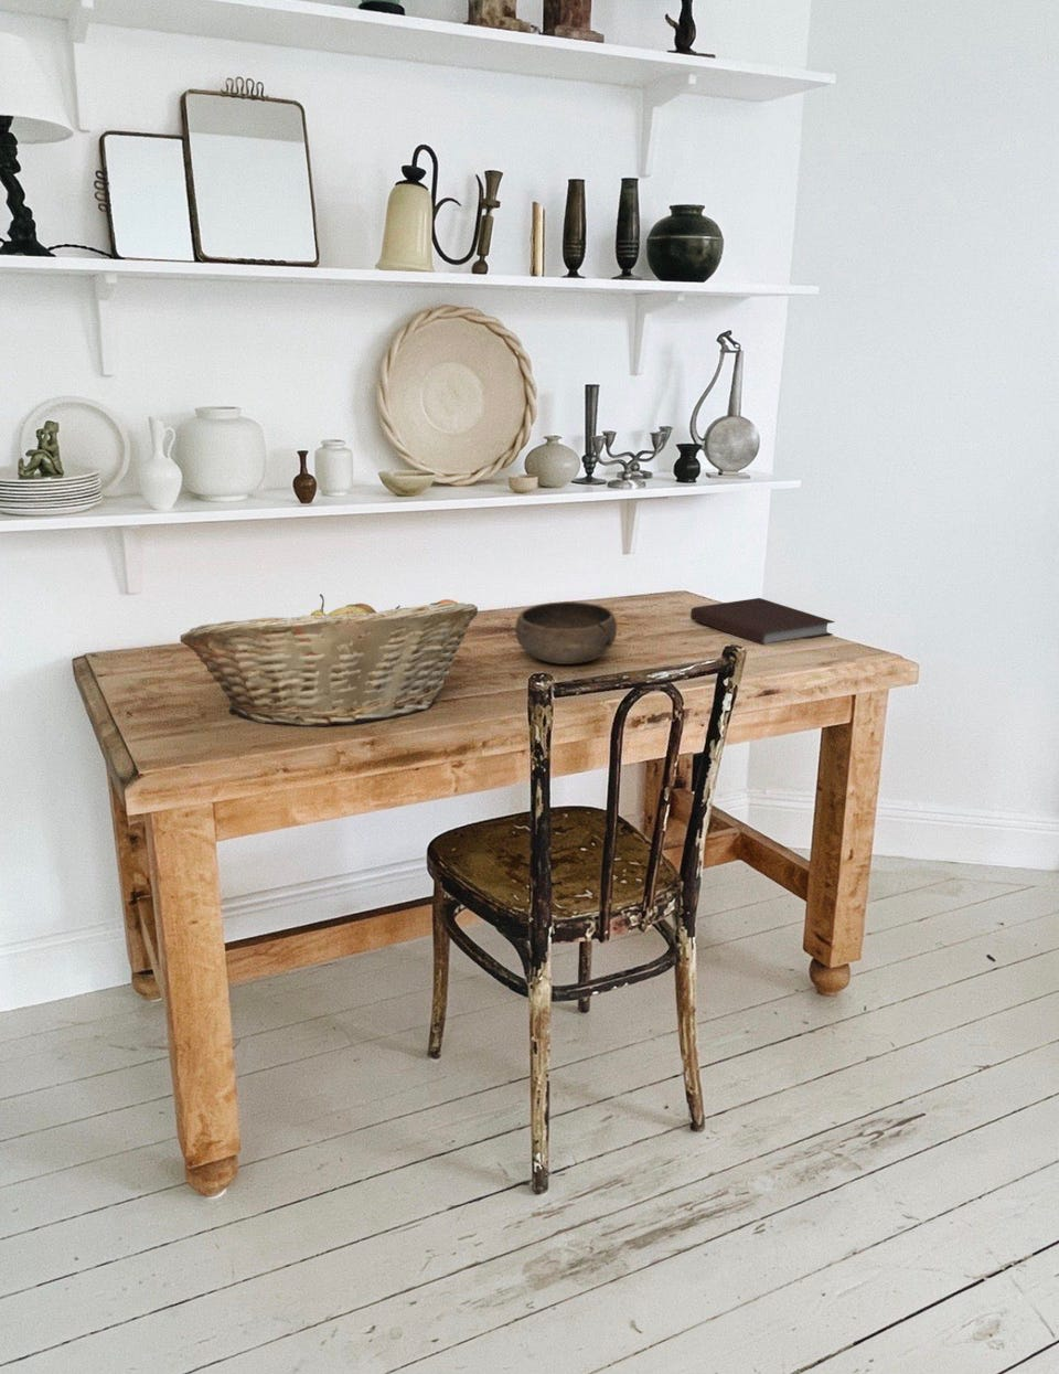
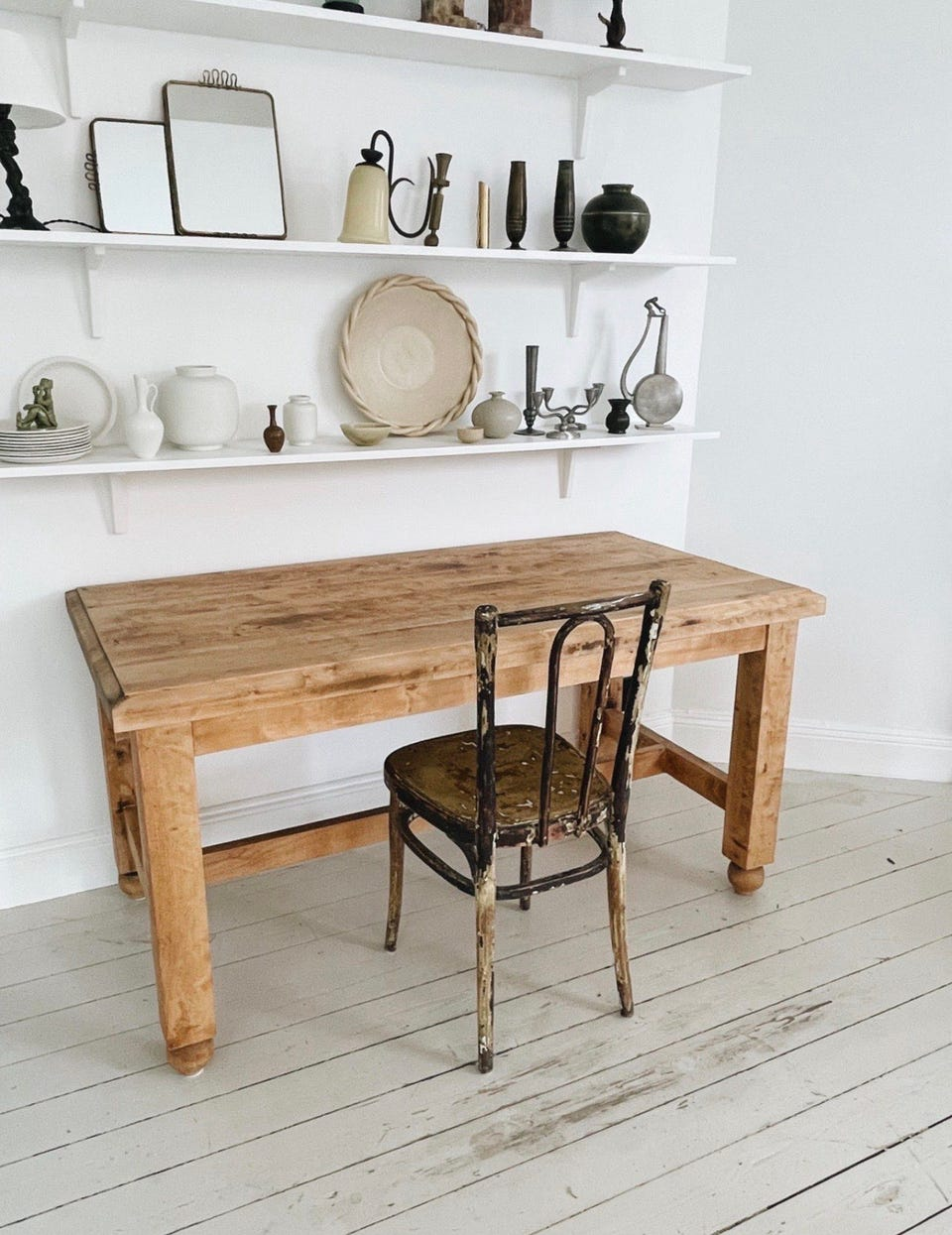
- bowl [514,601,617,665]
- fruit basket [179,593,478,729]
- notebook [690,597,837,646]
